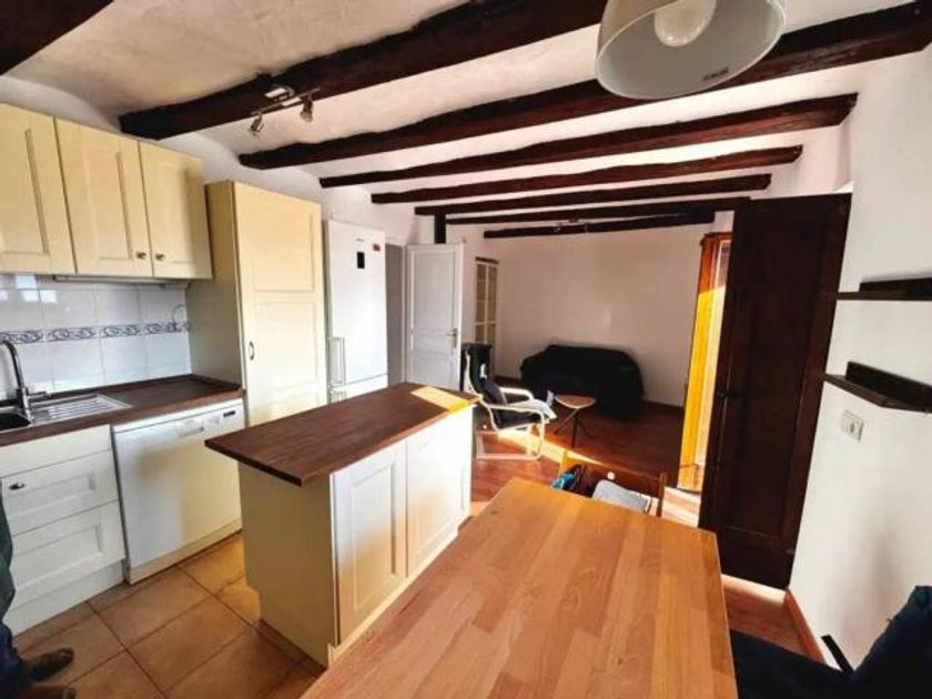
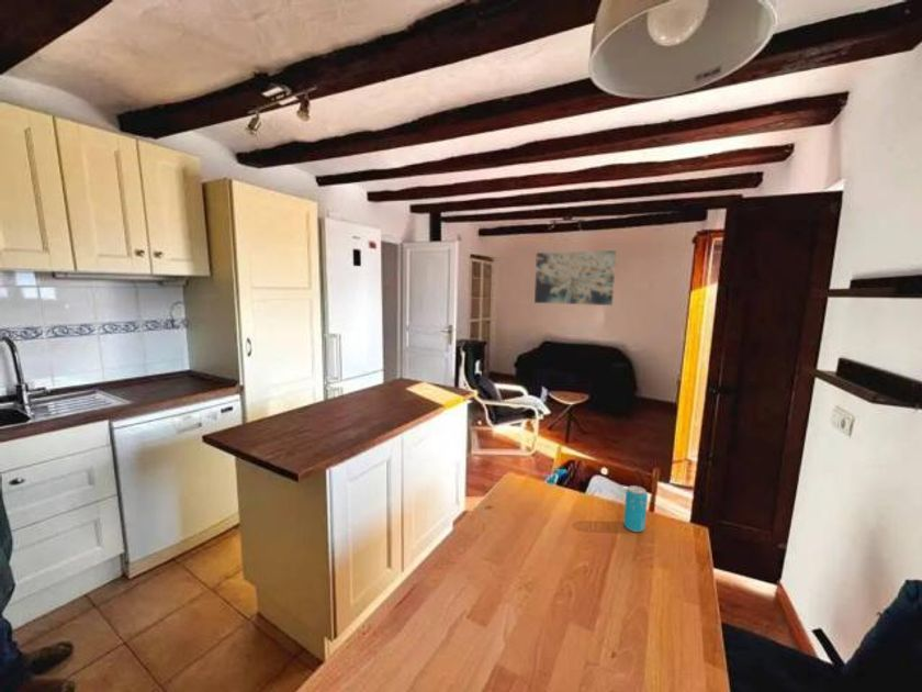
+ beverage can [622,484,649,533]
+ wall art [533,249,617,306]
